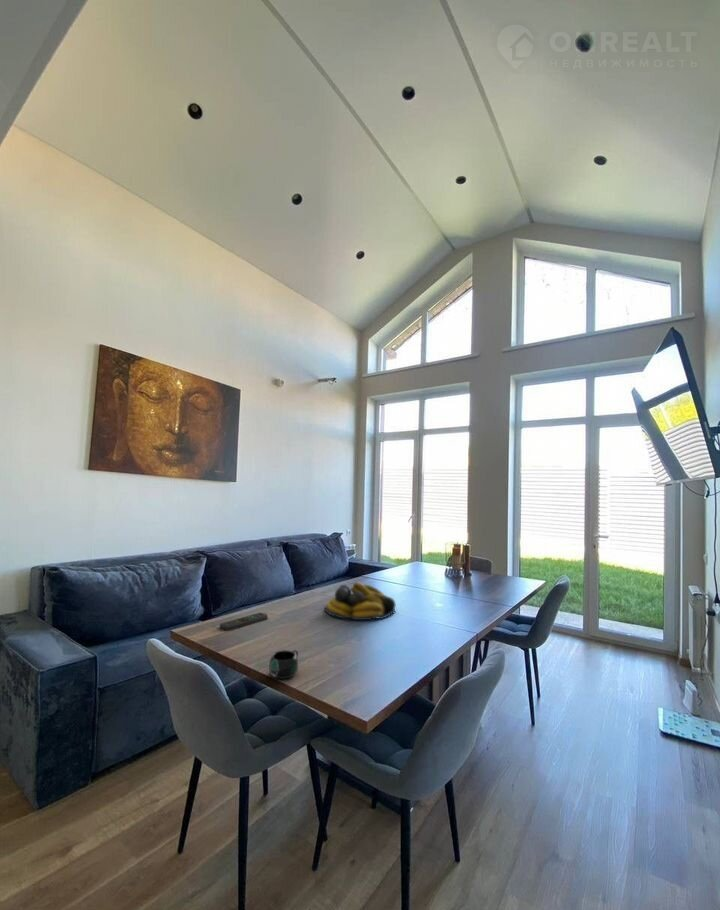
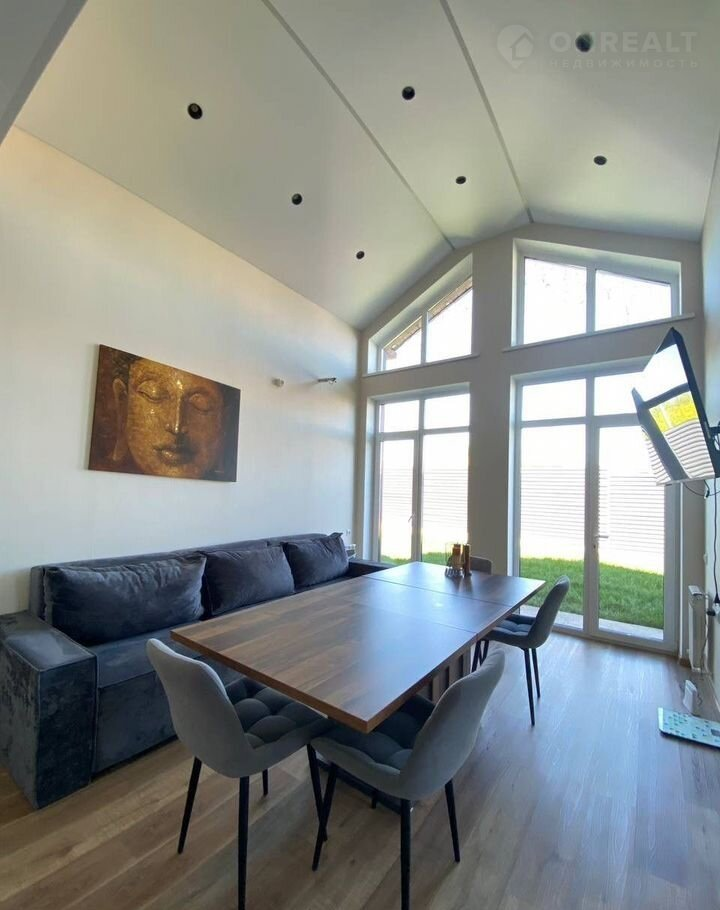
- fruit bowl [324,581,397,621]
- mug [268,649,299,680]
- remote control [219,612,269,632]
